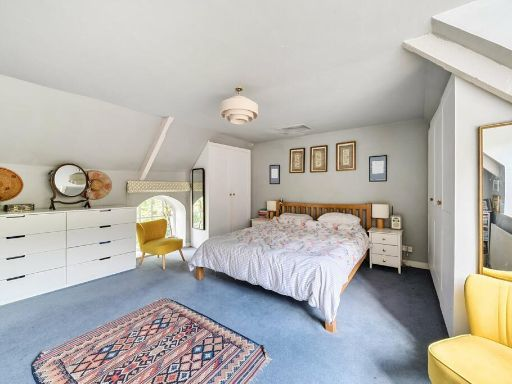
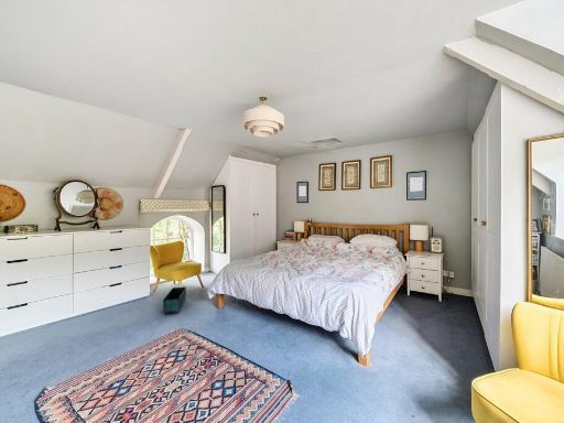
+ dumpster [162,286,187,315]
